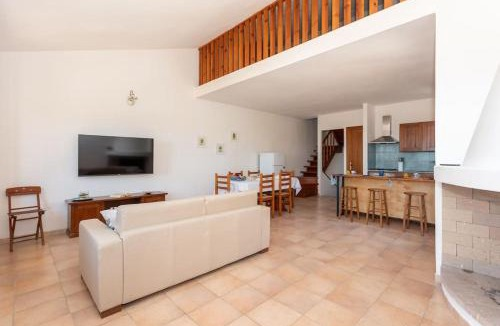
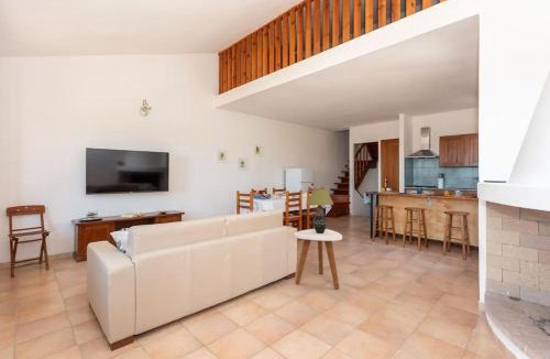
+ side table [293,228,343,290]
+ table lamp [306,188,334,233]
